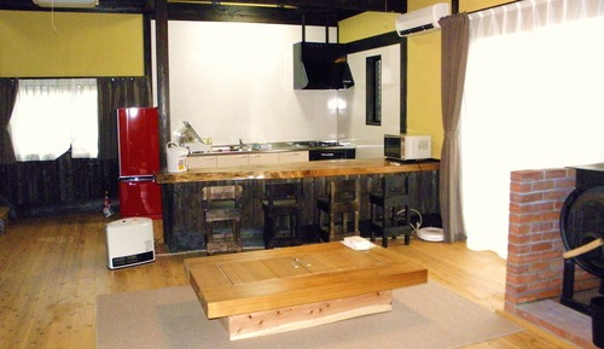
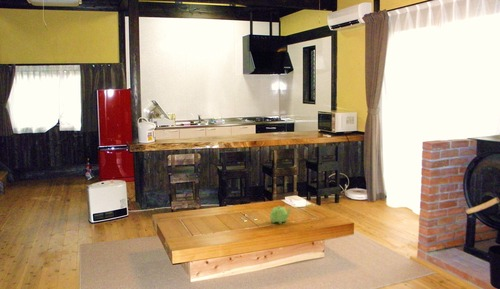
+ teapot [269,205,292,225]
